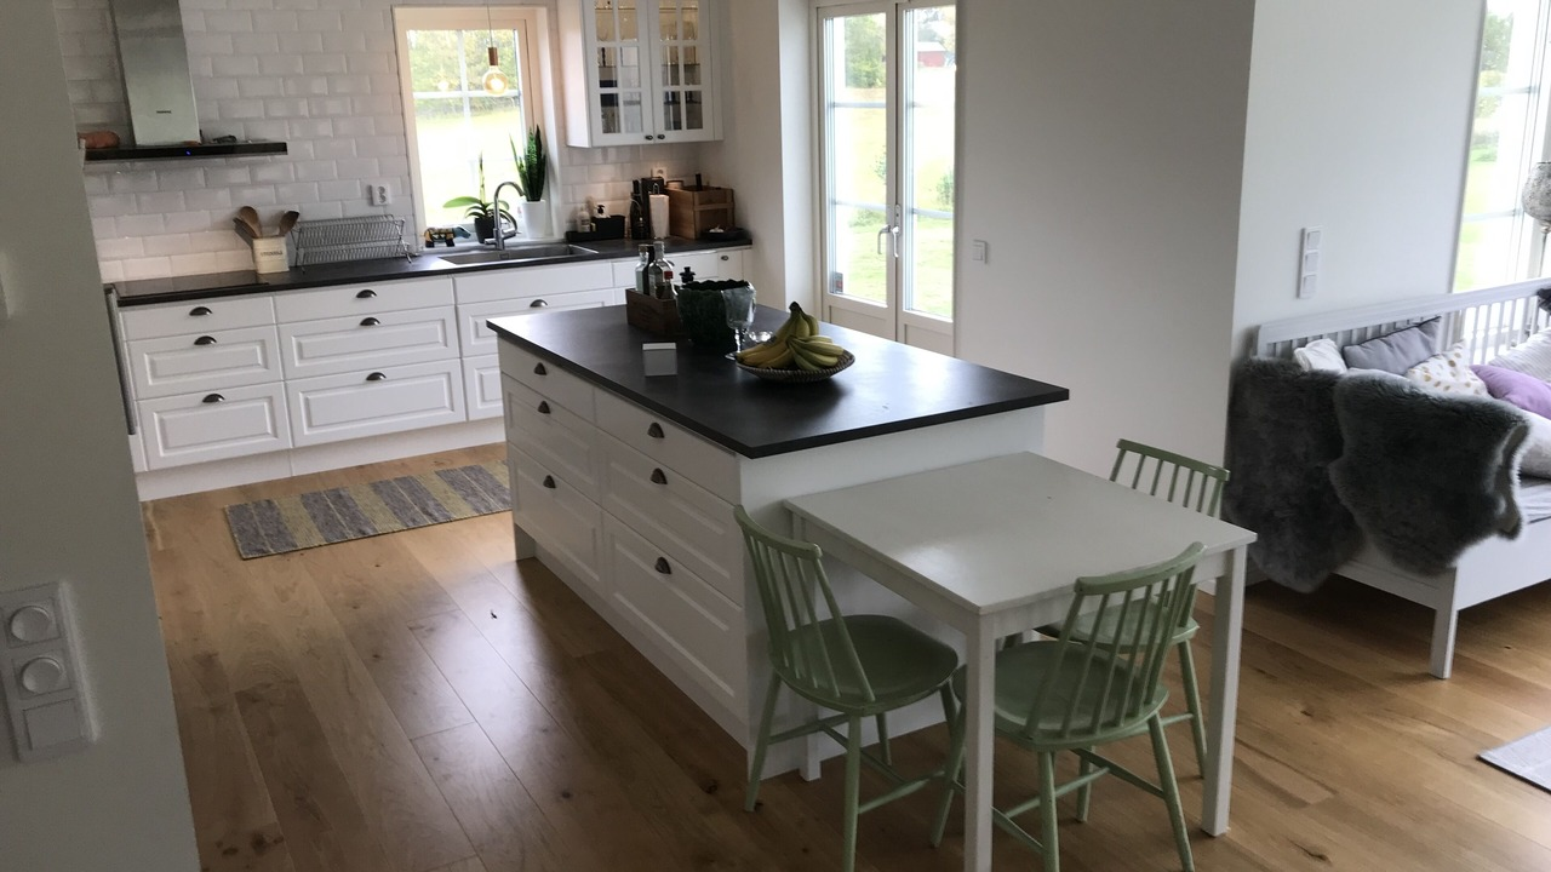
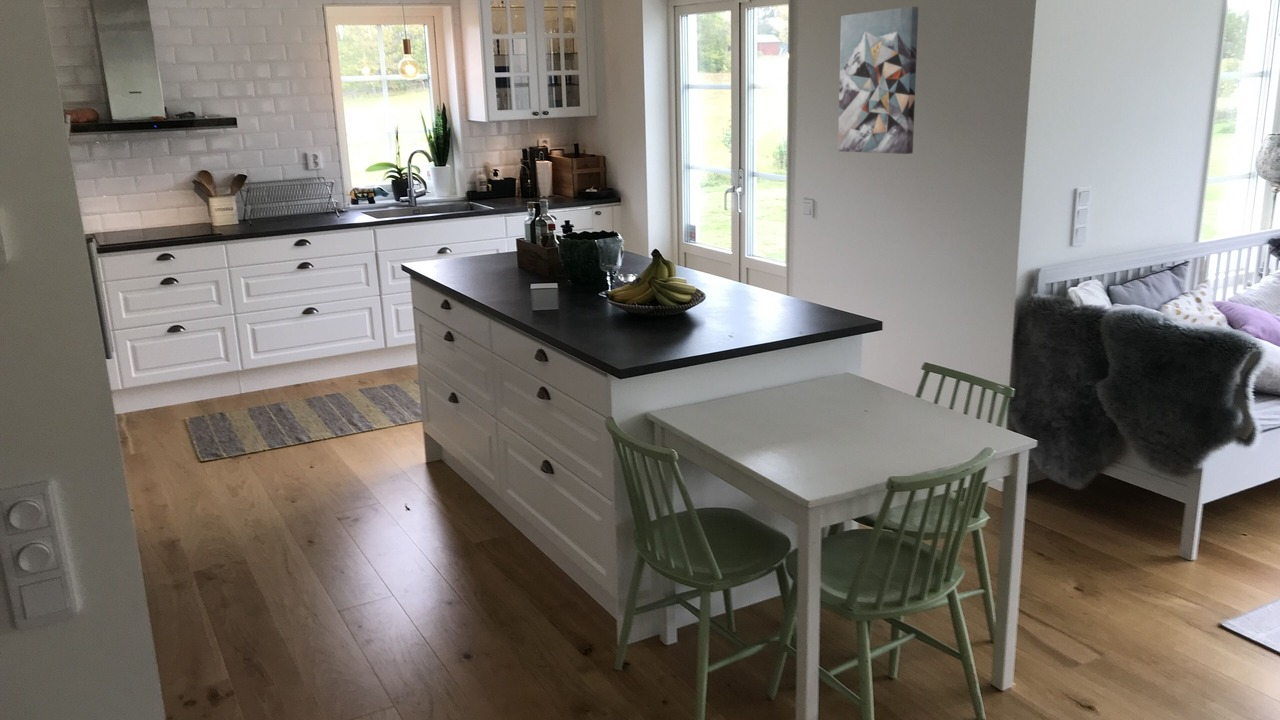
+ wall art [837,6,919,155]
